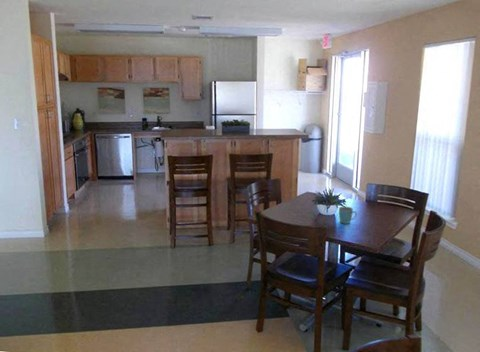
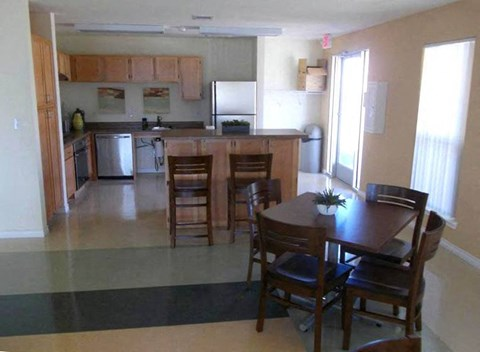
- mug [338,206,358,225]
